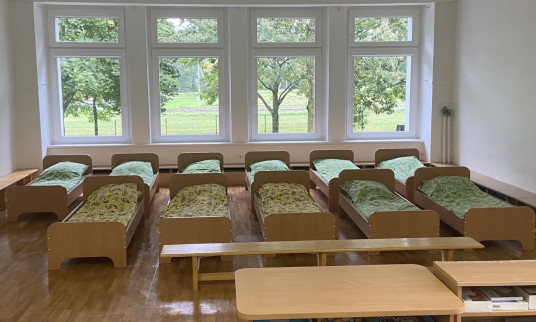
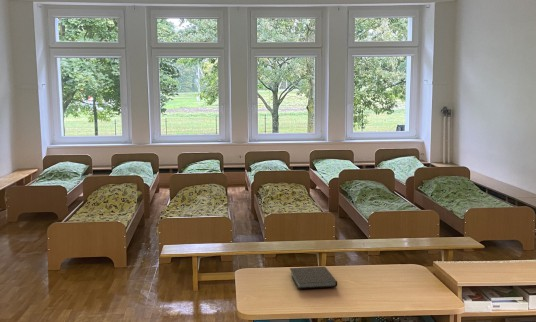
+ notebook [289,266,338,290]
